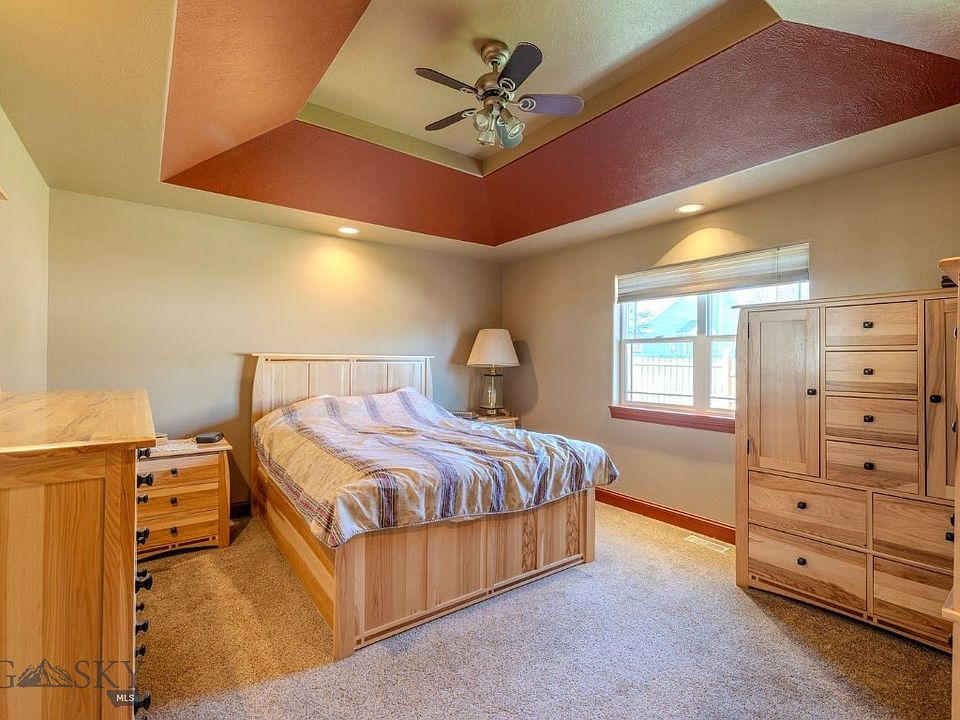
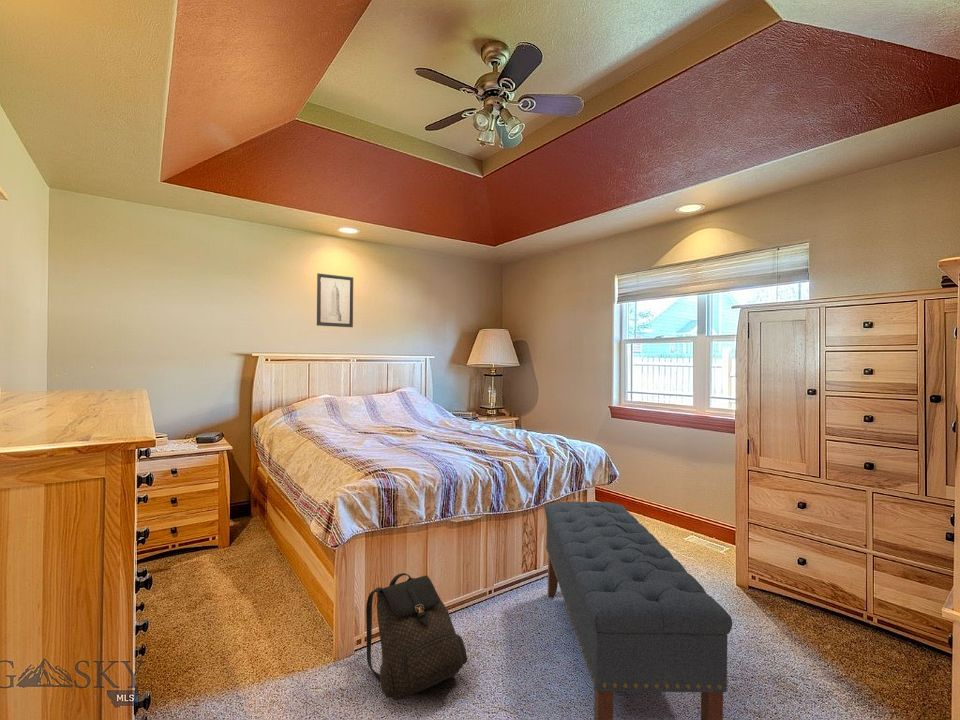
+ bench [544,500,733,720]
+ backpack [365,572,468,701]
+ wall art [316,272,354,328]
